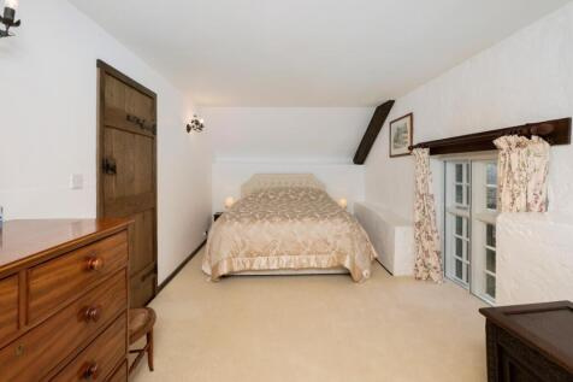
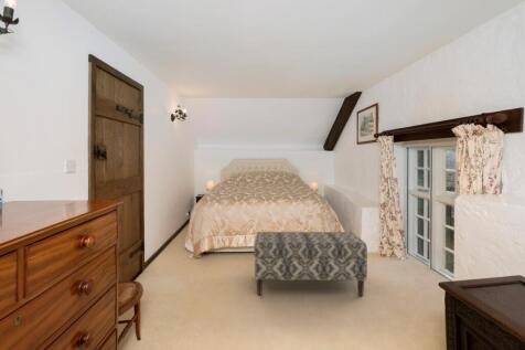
+ bench [253,231,368,297]
